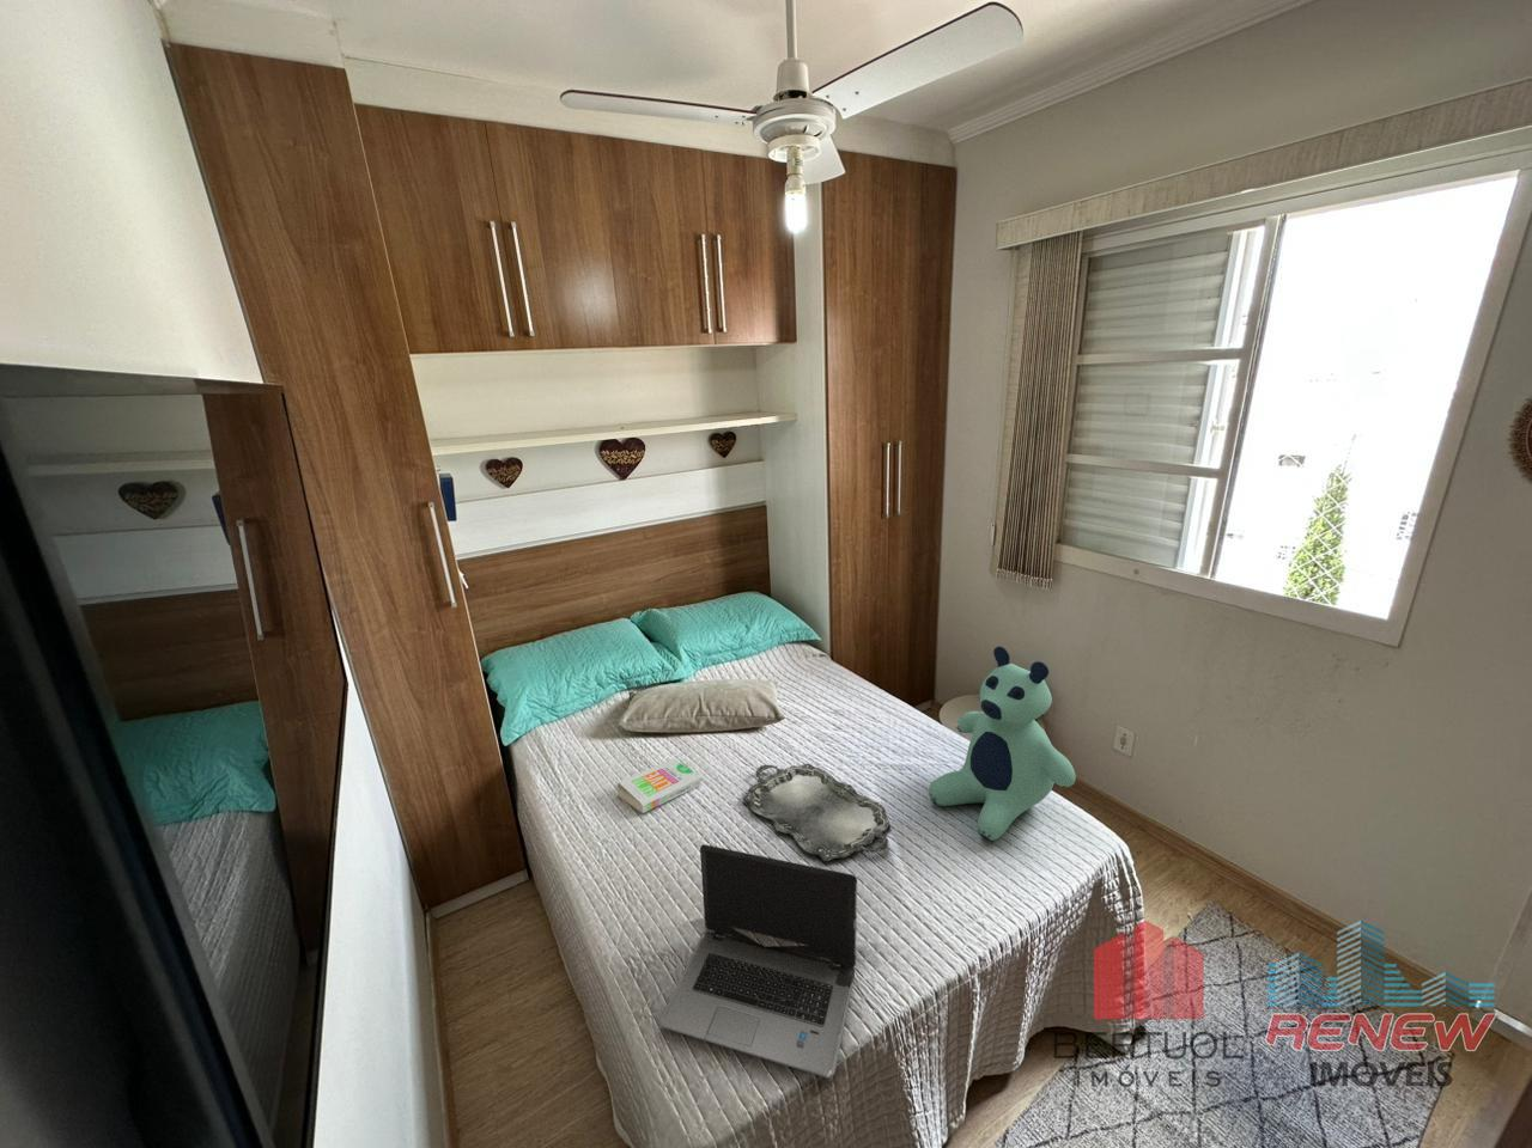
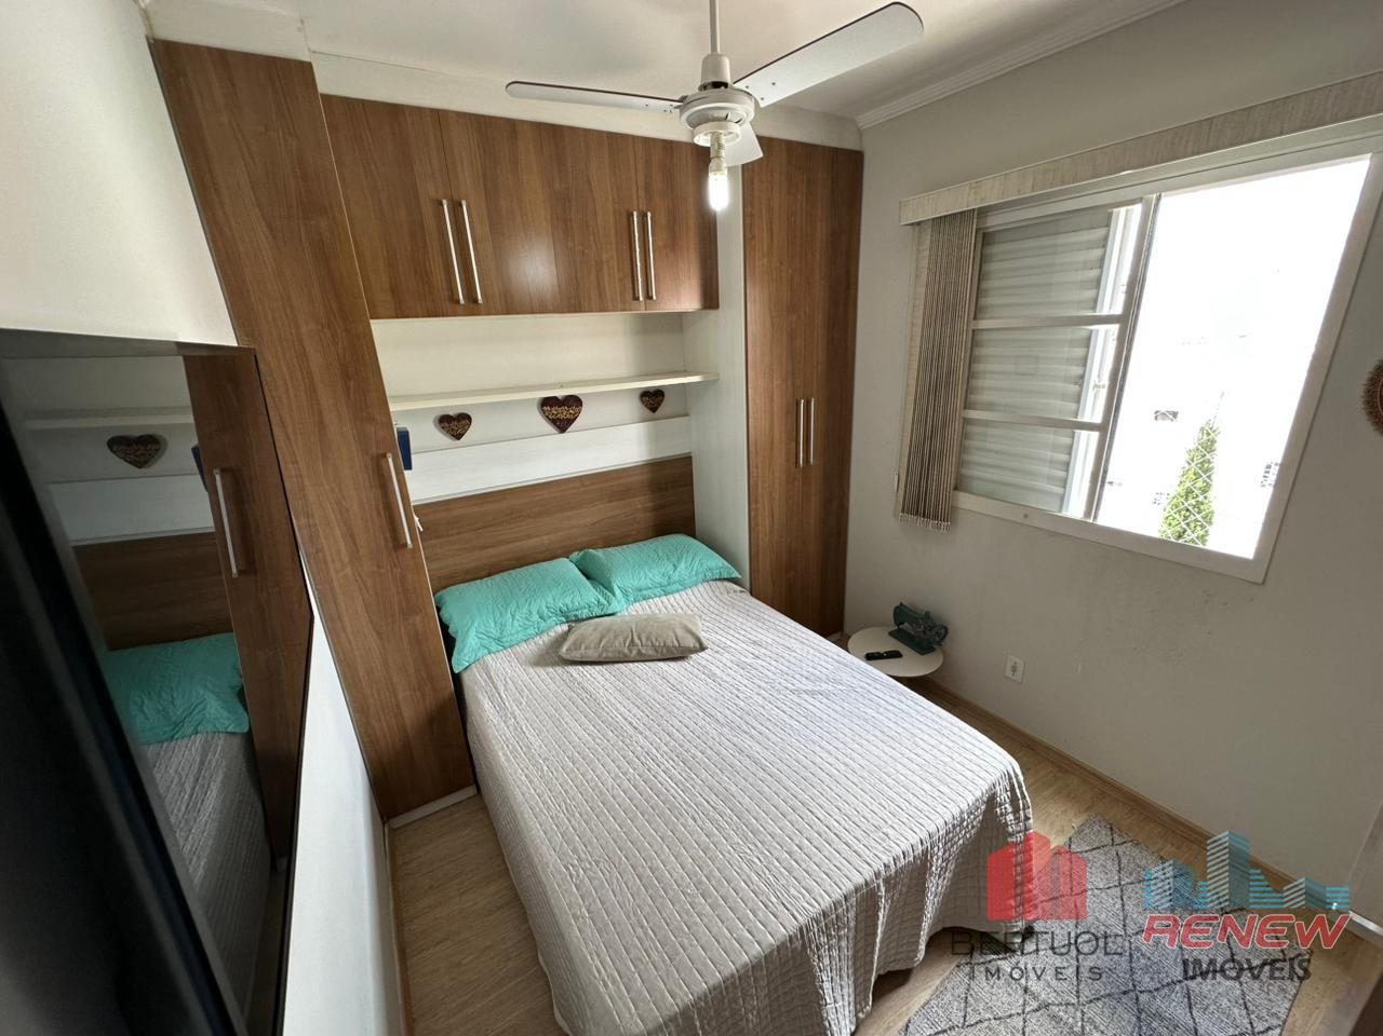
- book [616,757,702,814]
- serving tray [741,763,890,862]
- bear [928,645,1077,842]
- laptop computer [660,843,858,1078]
